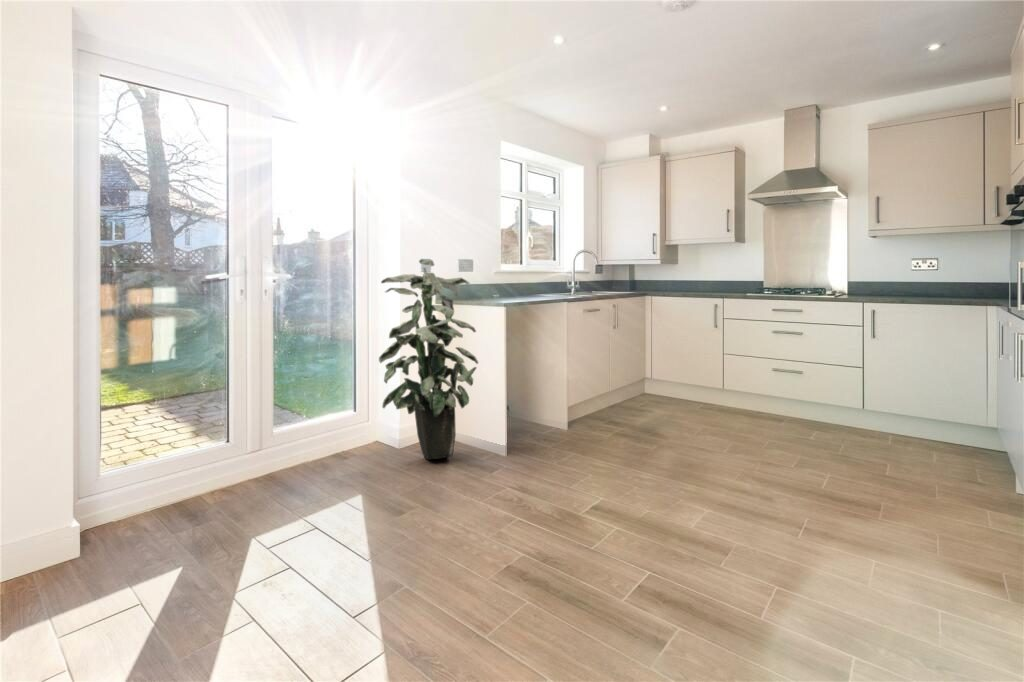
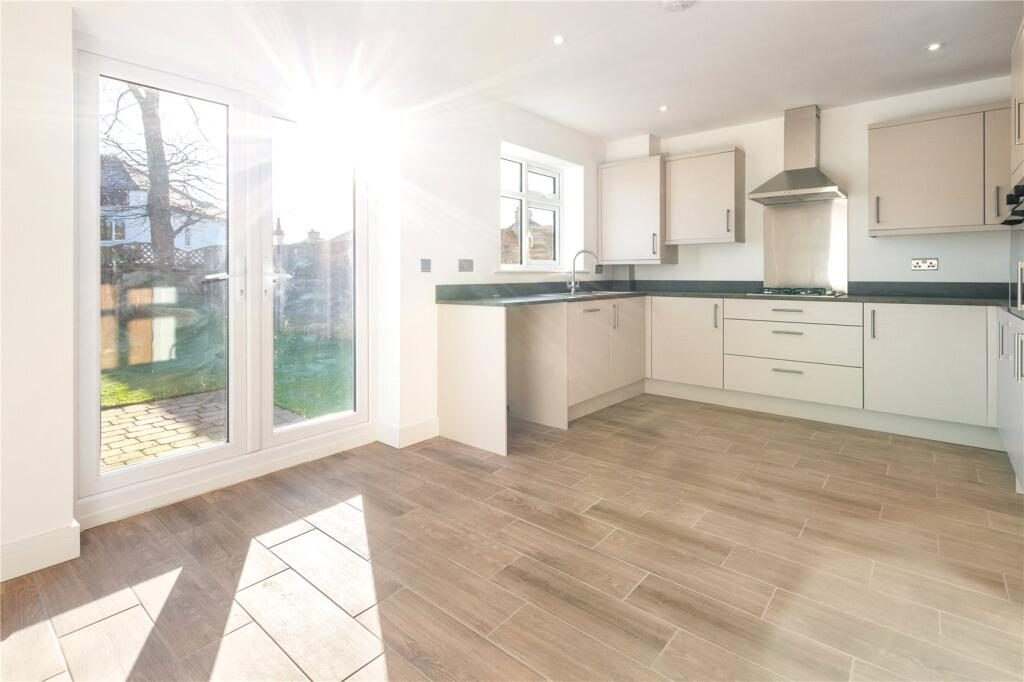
- indoor plant [378,258,480,460]
